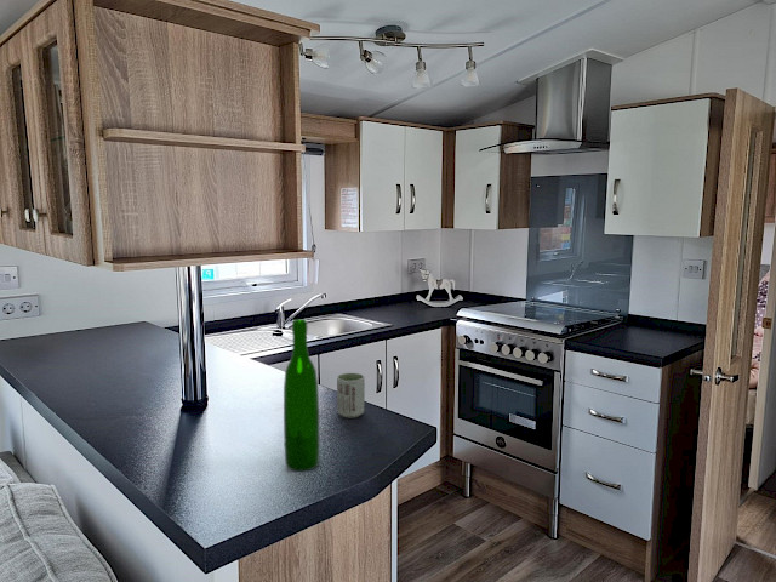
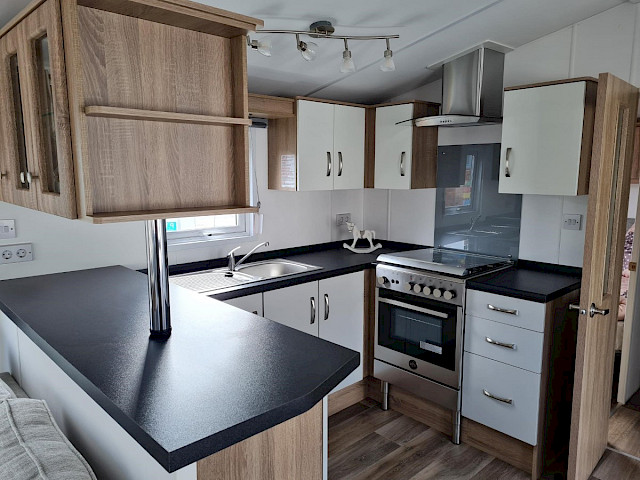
- wine bottle [283,318,321,472]
- cup [336,372,366,420]
